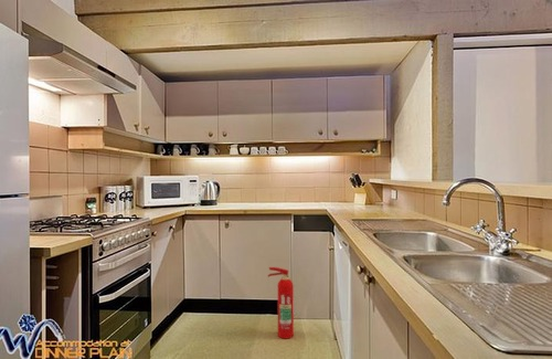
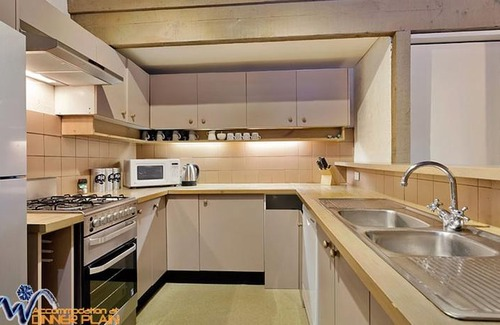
- fire extinguisher [267,266,295,340]
